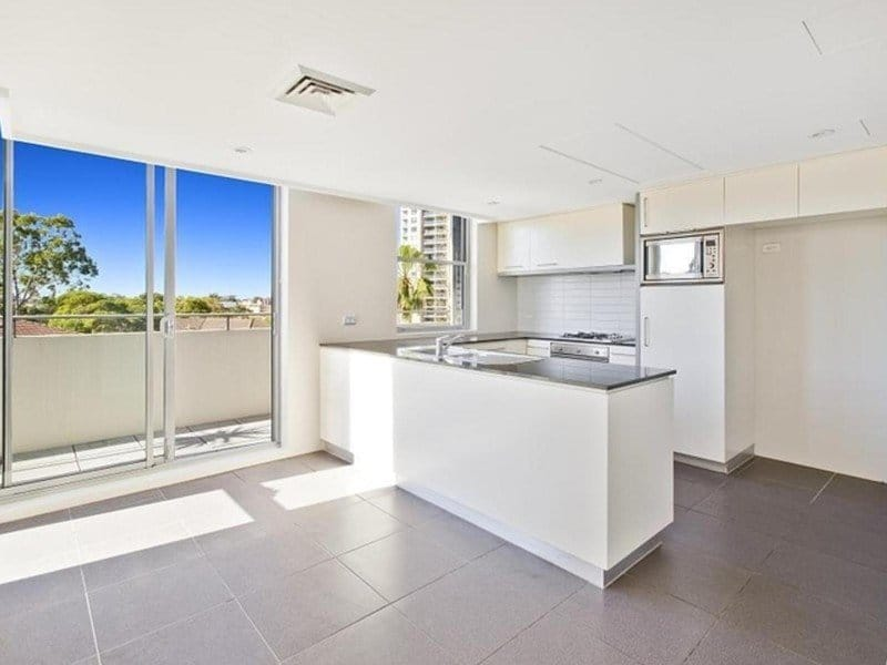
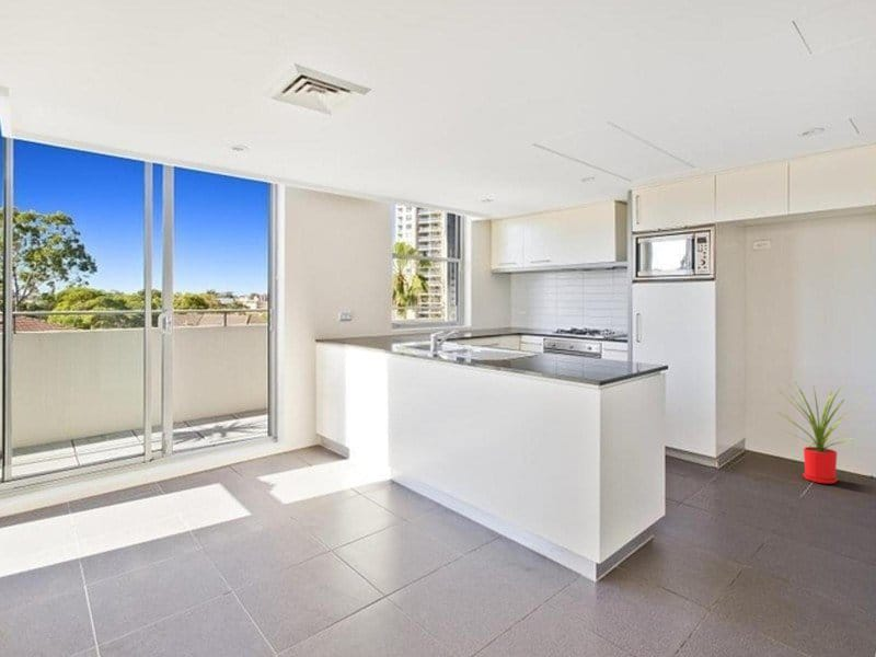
+ house plant [776,382,869,485]
